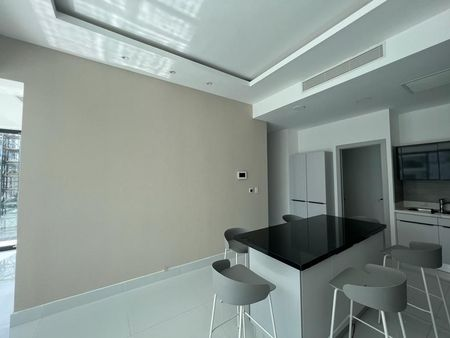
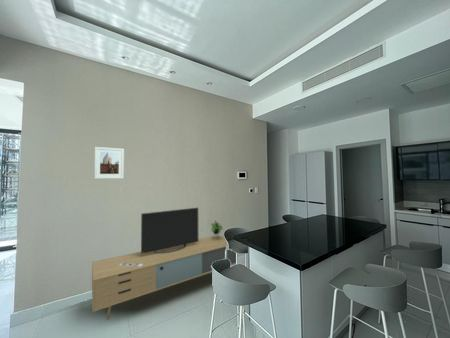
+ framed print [93,146,125,180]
+ media console [91,207,237,321]
